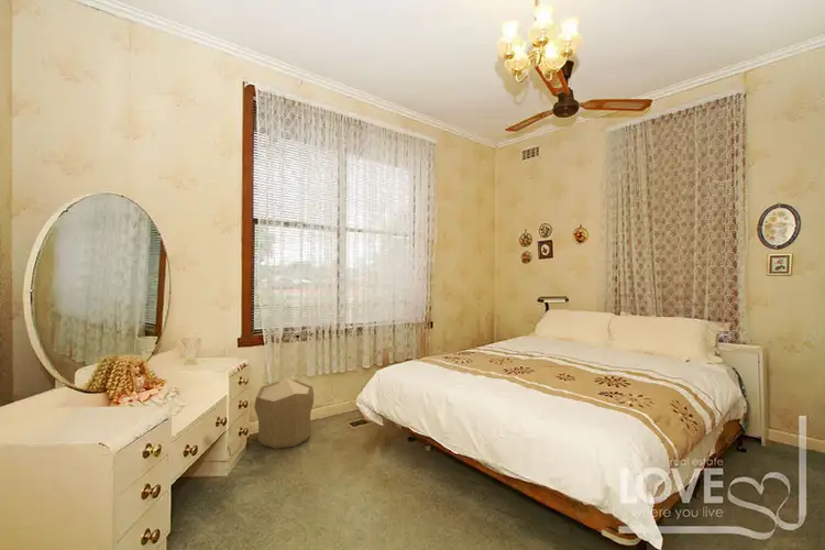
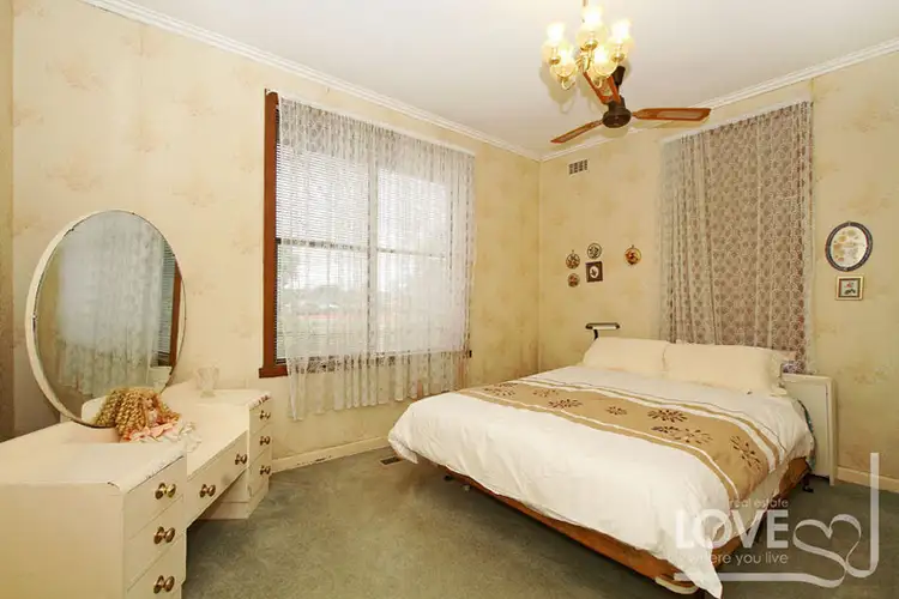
- pouf [253,376,315,450]
